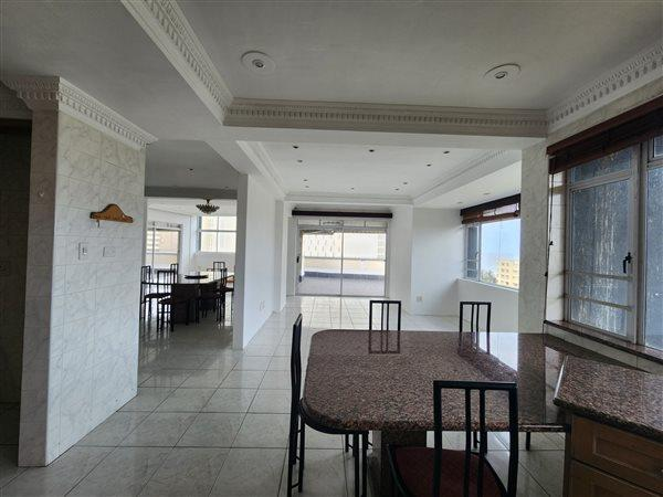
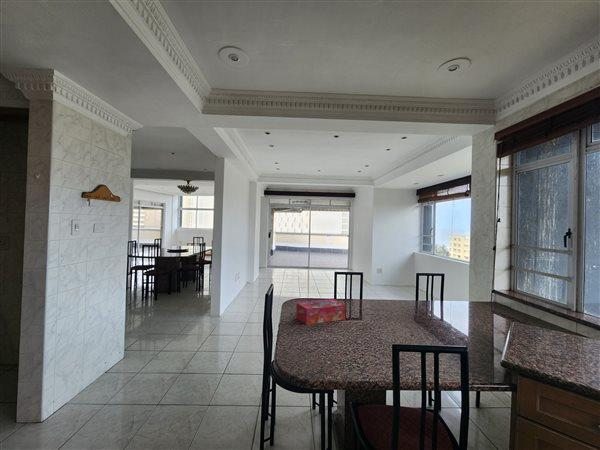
+ tissue box [295,298,346,326]
